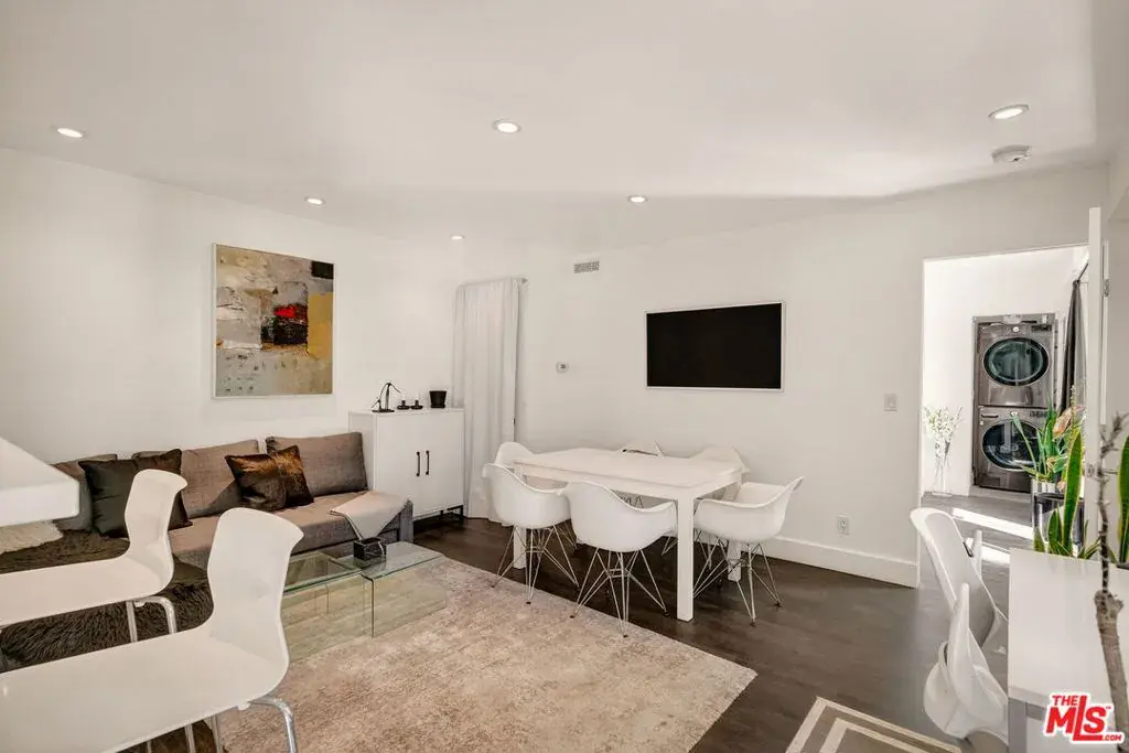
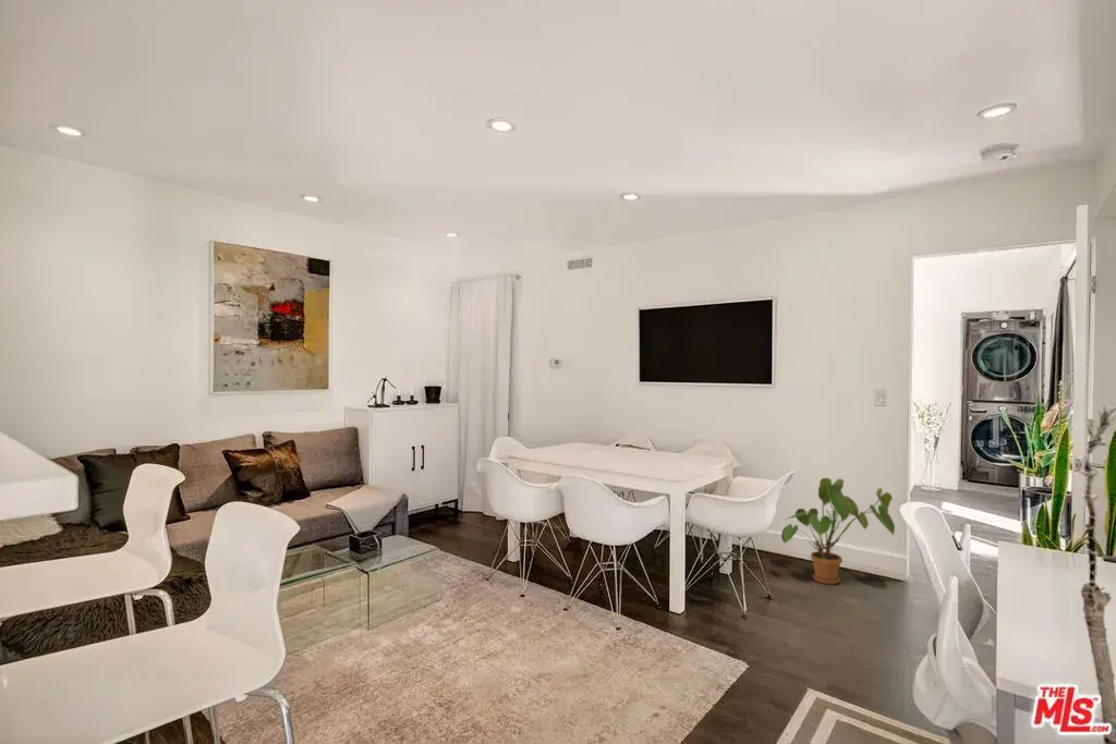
+ house plant [780,477,896,585]
